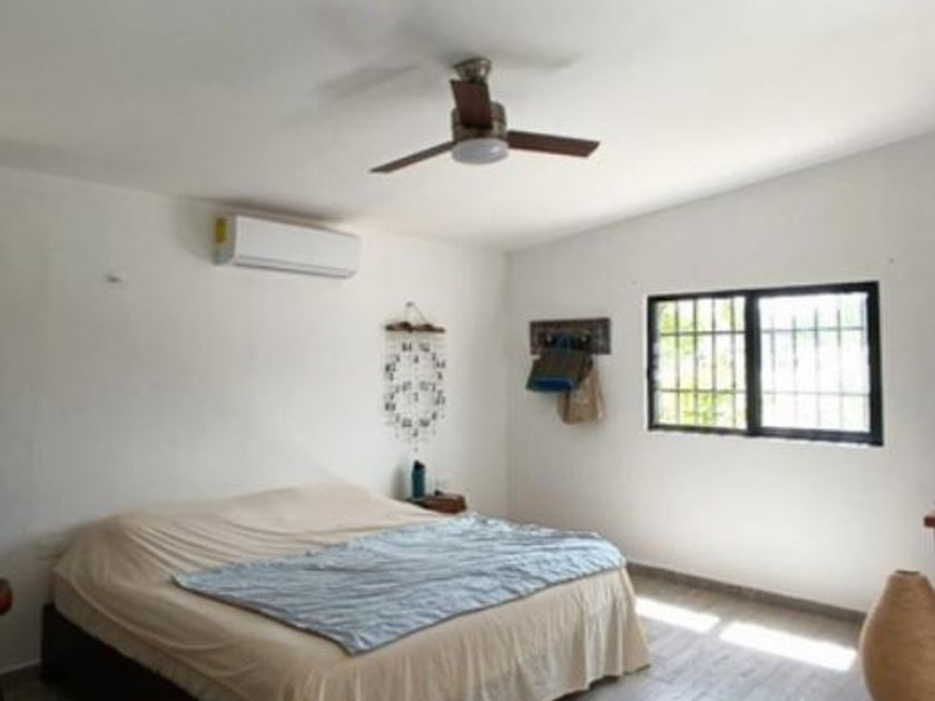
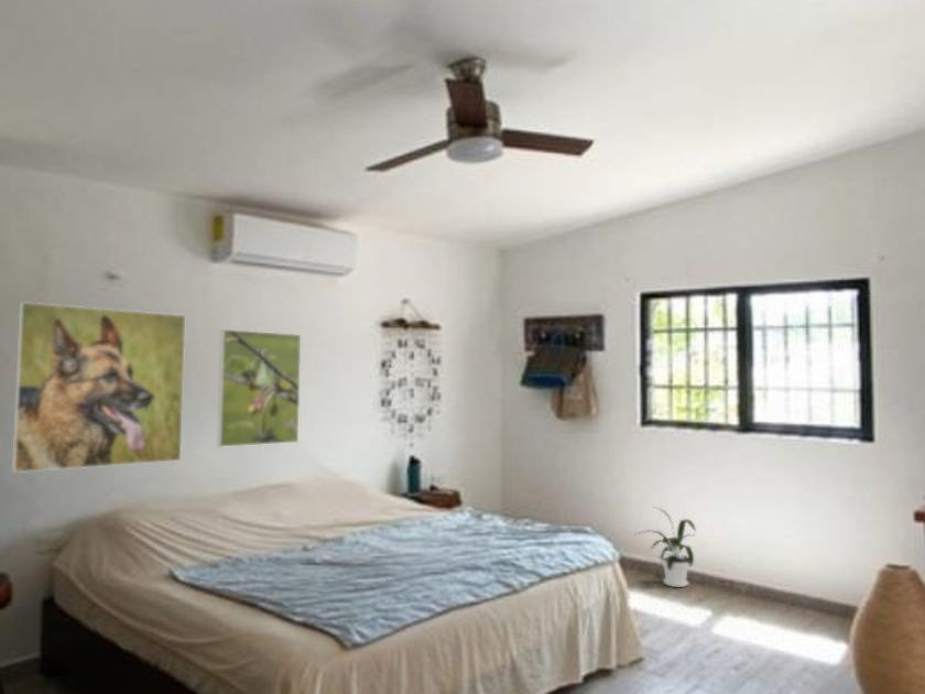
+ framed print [216,328,302,448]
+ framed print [11,301,186,474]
+ house plant [635,506,697,588]
